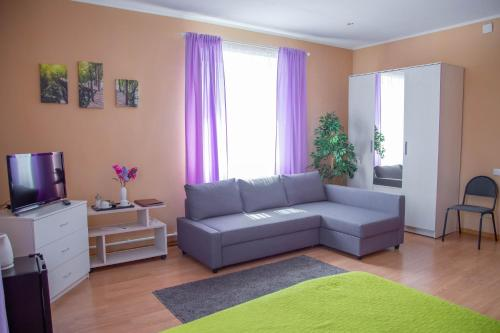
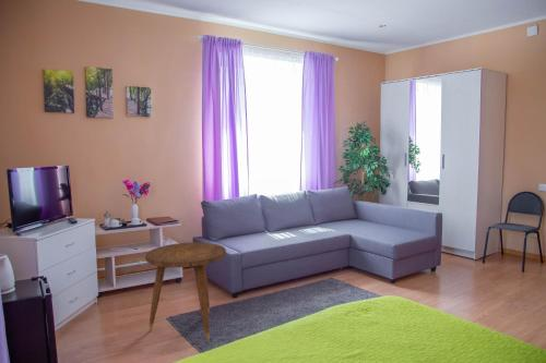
+ side table [144,241,227,343]
